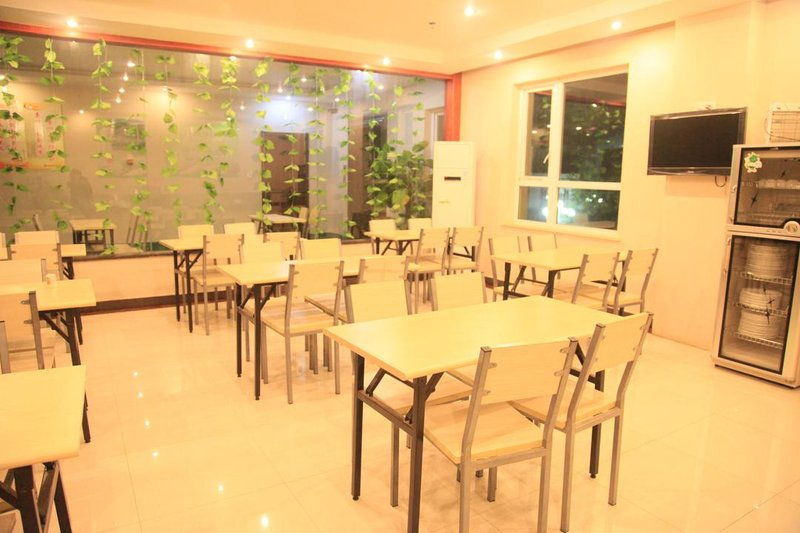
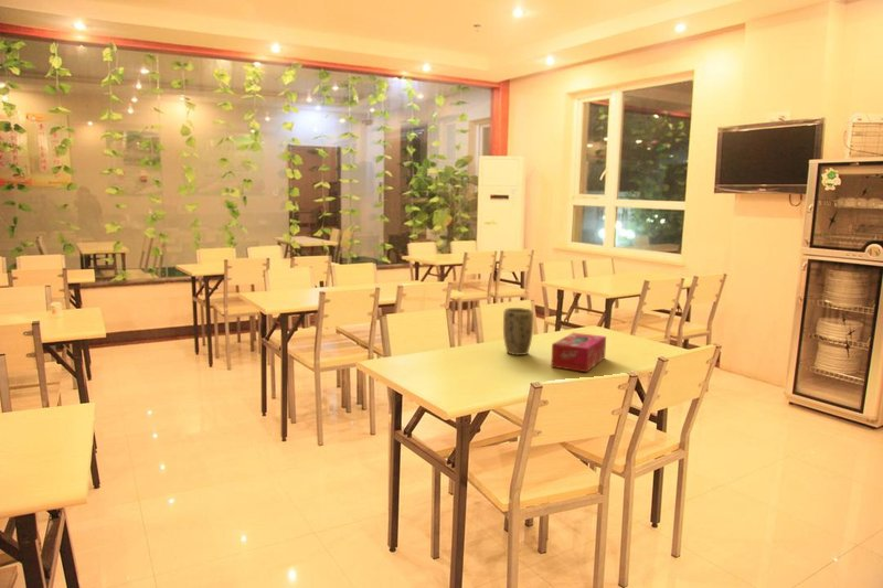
+ tissue box [550,332,607,373]
+ plant pot [502,307,534,356]
